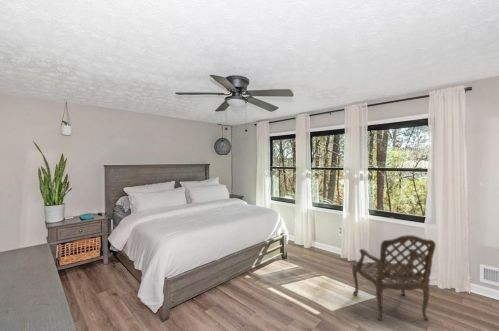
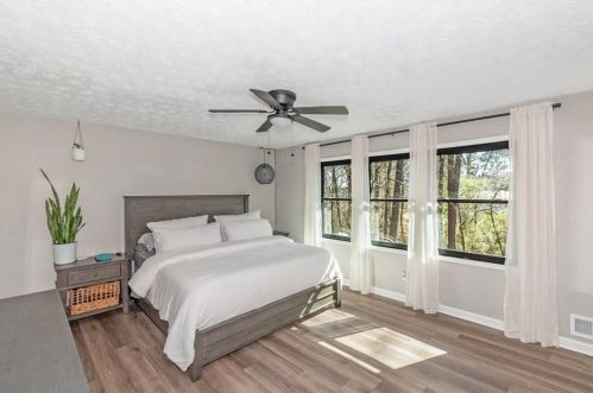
- armchair [351,234,437,321]
